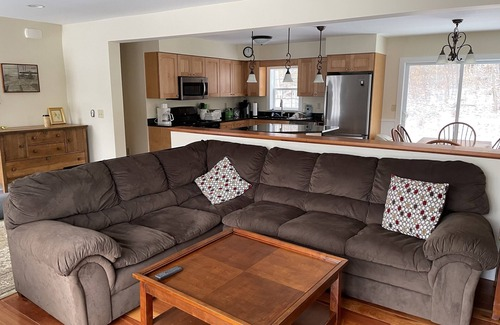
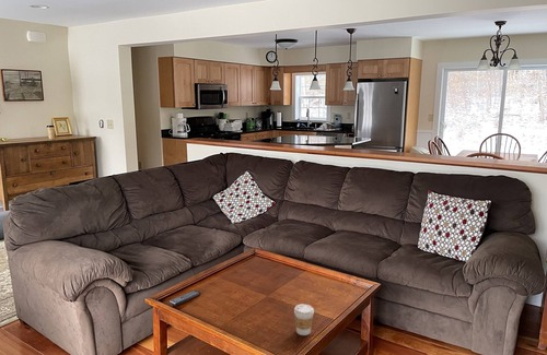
+ coffee cup [293,303,315,336]
